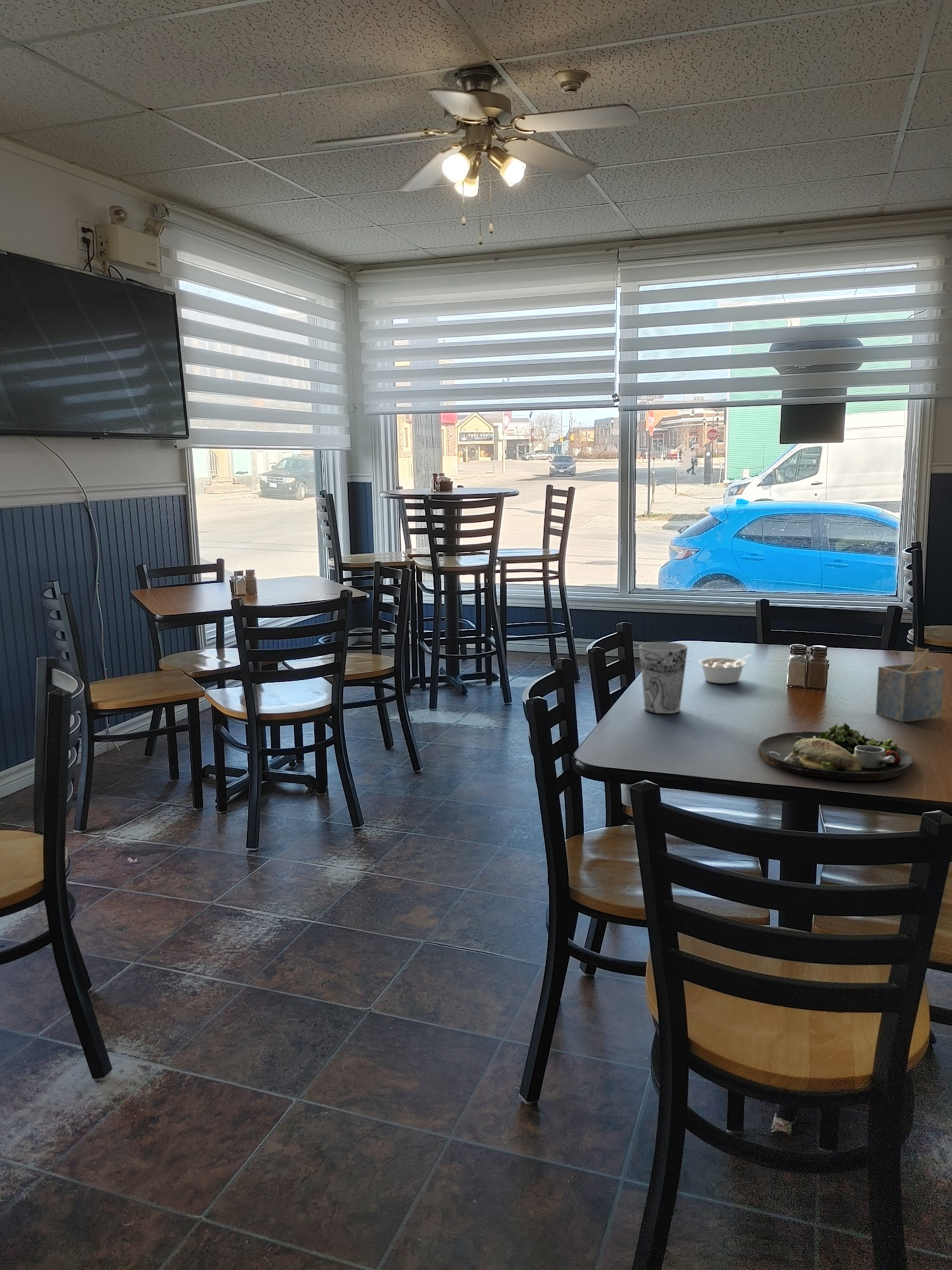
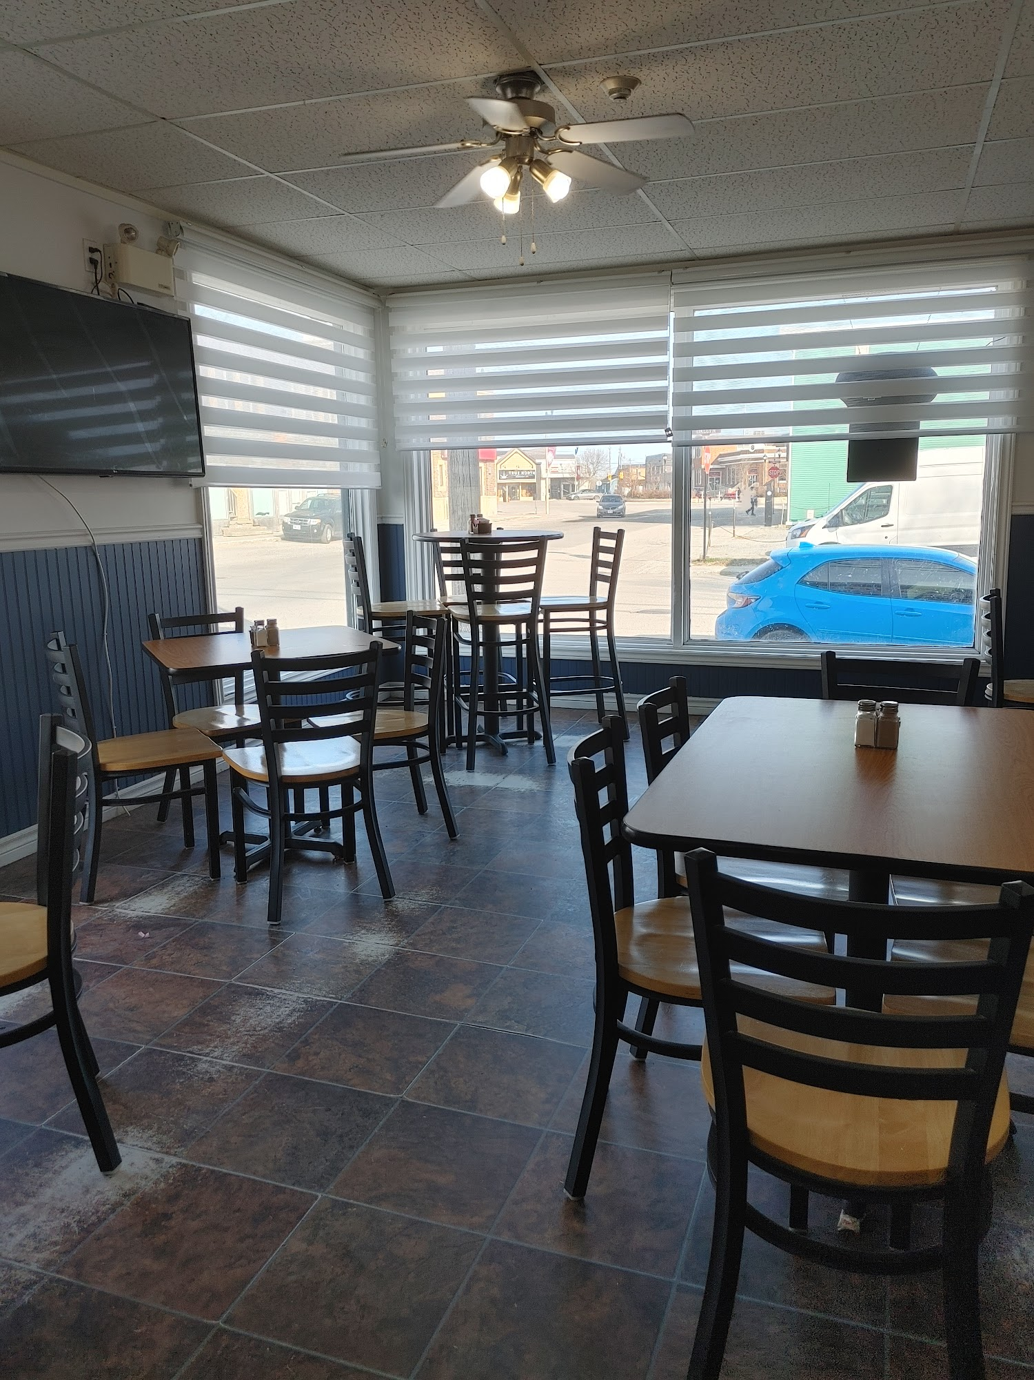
- napkin holder [875,646,944,723]
- legume [697,654,752,684]
- cup [638,641,689,714]
- dinner plate [758,723,915,782]
